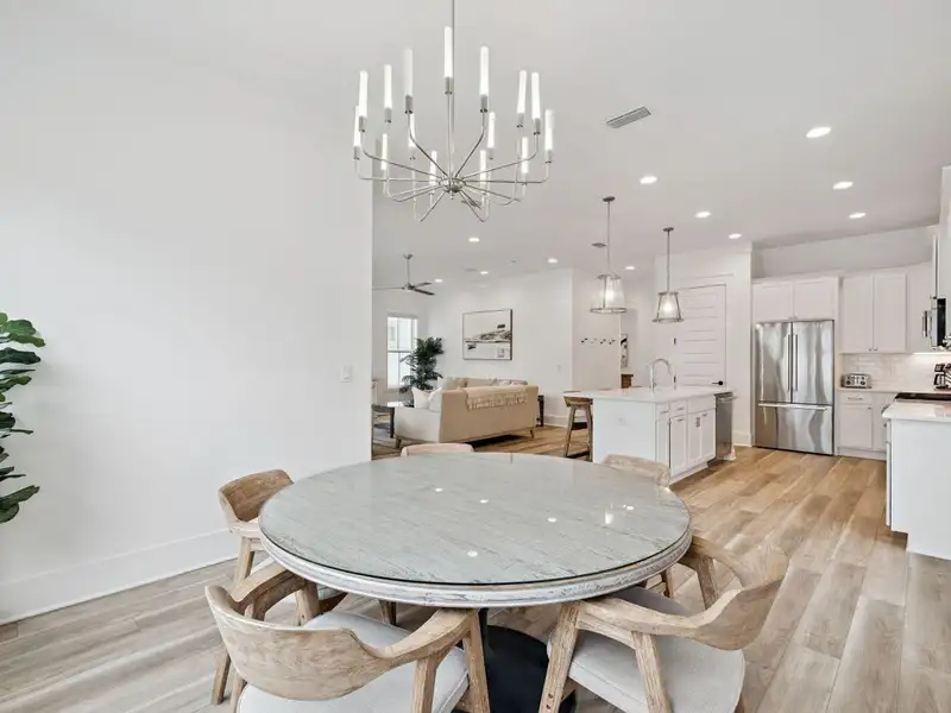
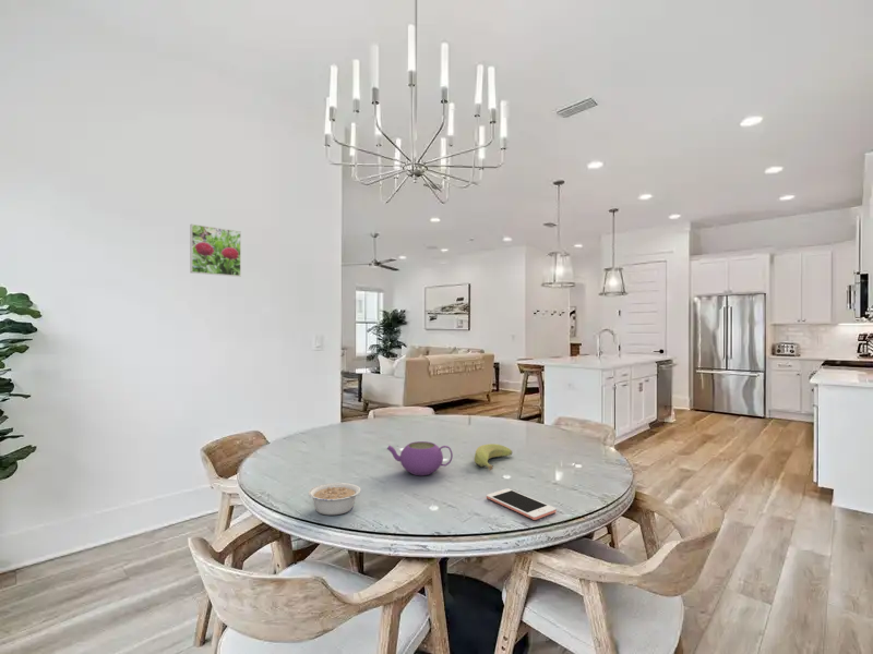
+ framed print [189,223,242,278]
+ teapot [386,440,454,476]
+ banana [474,443,513,471]
+ legume [307,482,361,517]
+ cell phone [486,487,558,521]
